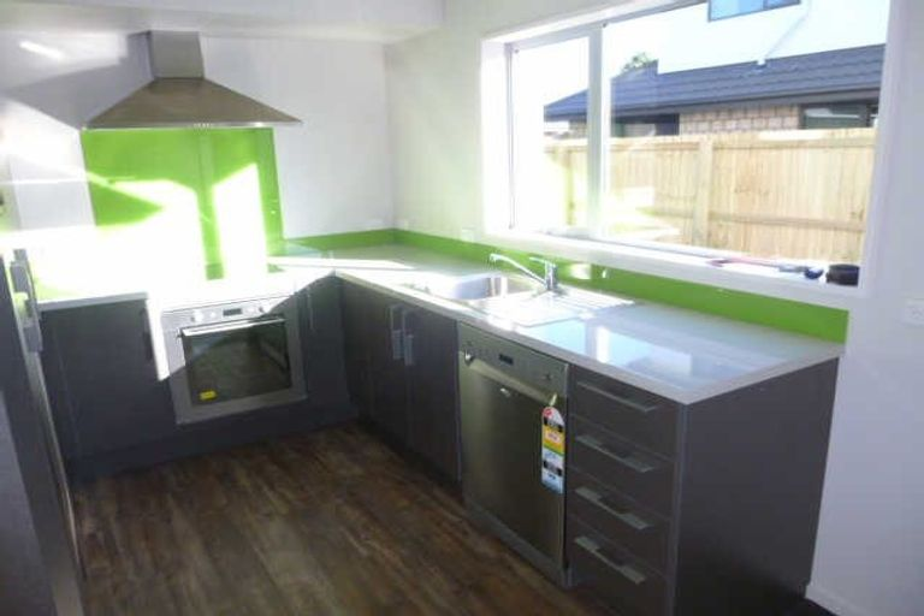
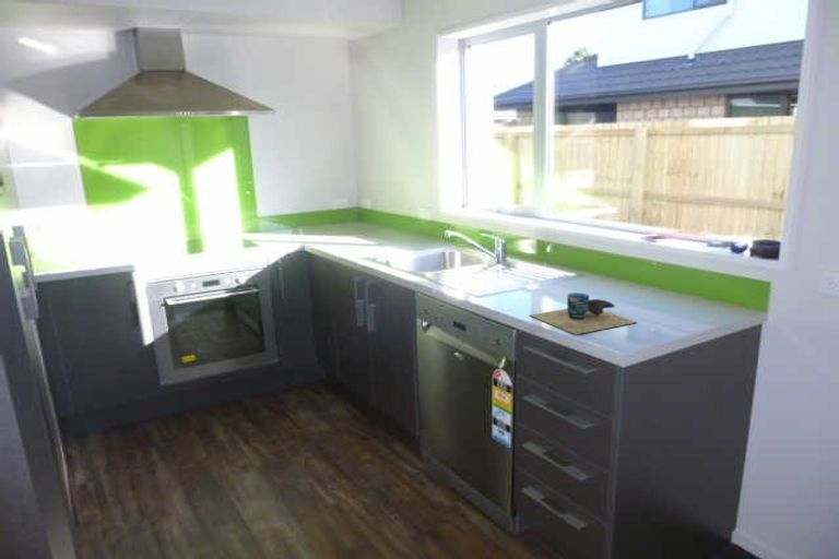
+ cup [529,292,637,335]
